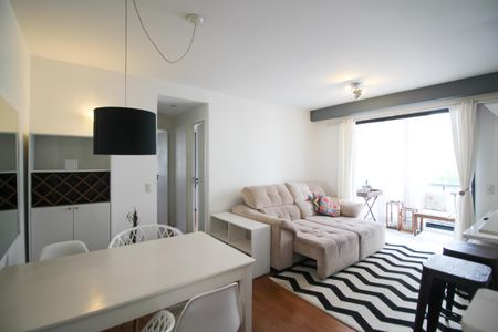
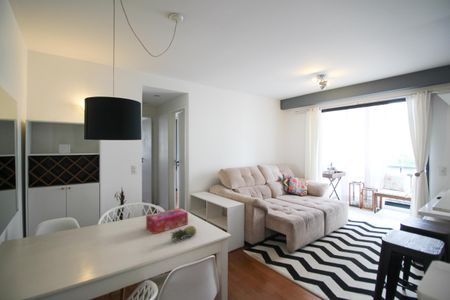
+ tissue box [145,207,189,235]
+ fruit [168,225,197,243]
